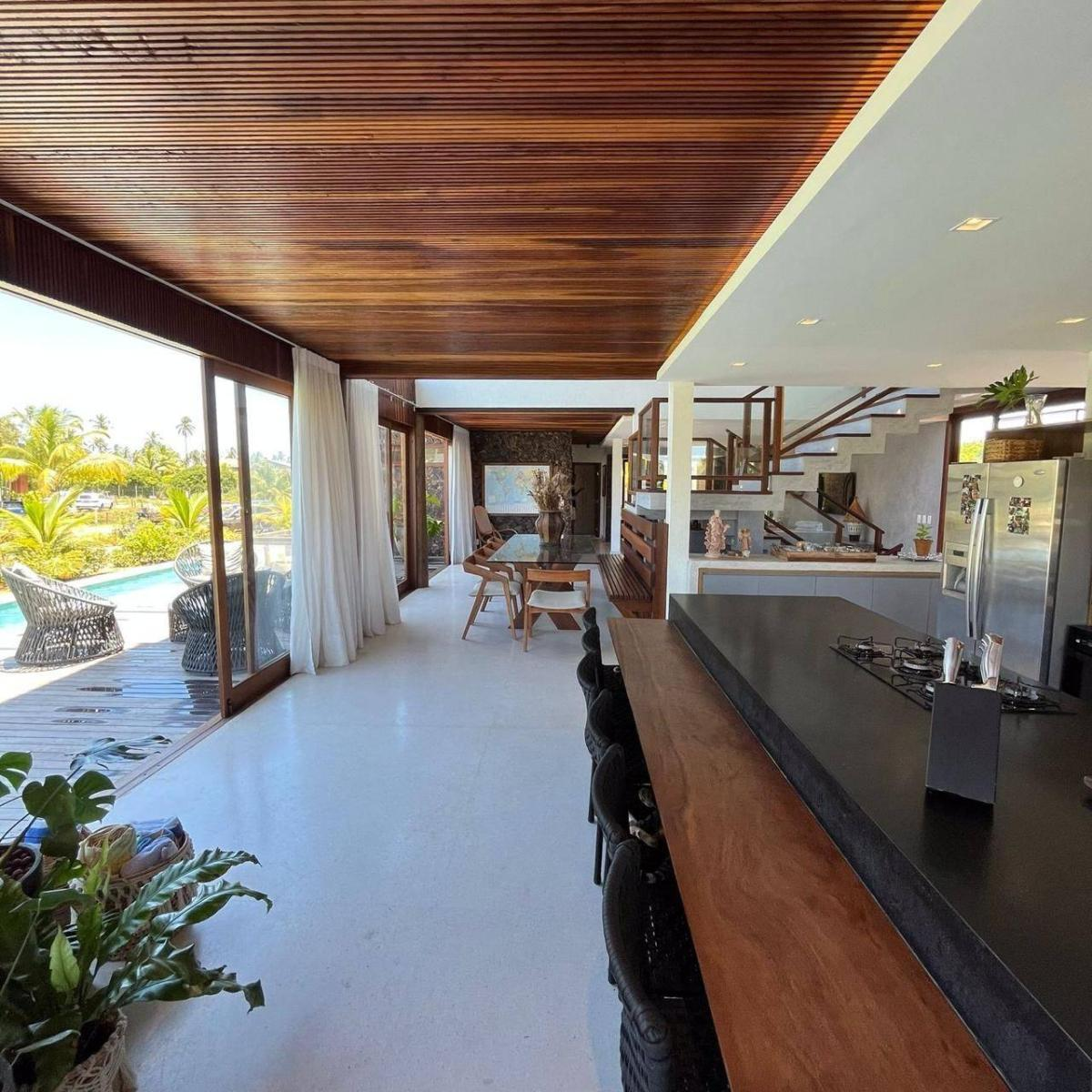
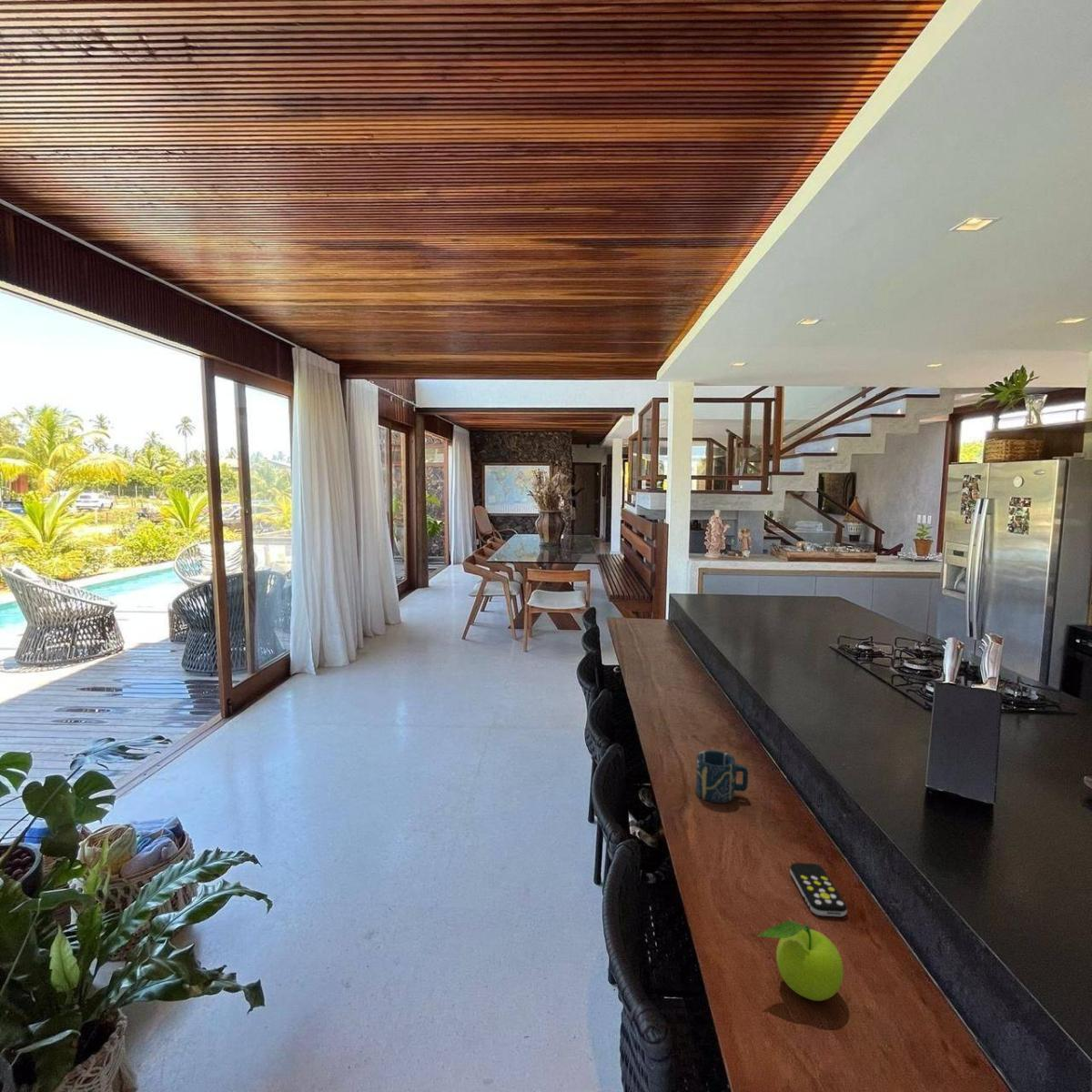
+ remote control [789,862,848,917]
+ cup [695,750,749,804]
+ fruit [755,920,844,1002]
